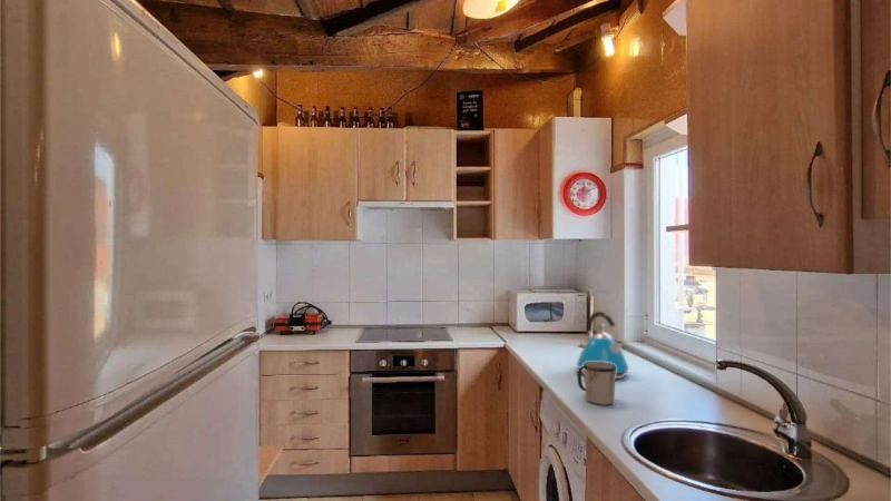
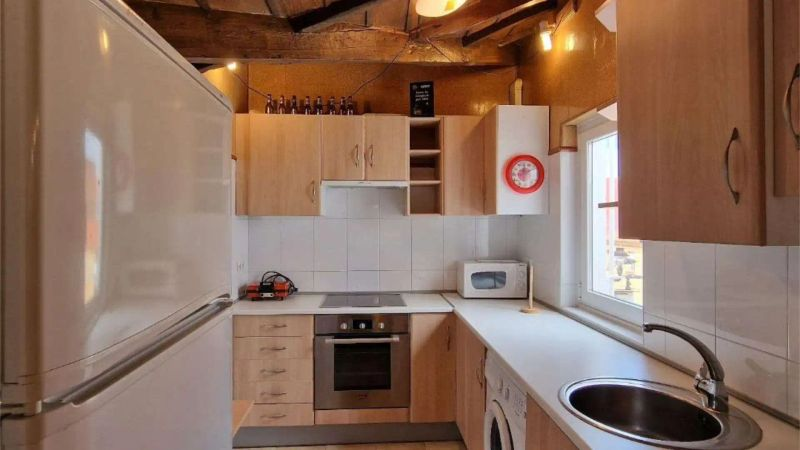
- mug [577,362,616,406]
- kettle [576,311,629,381]
